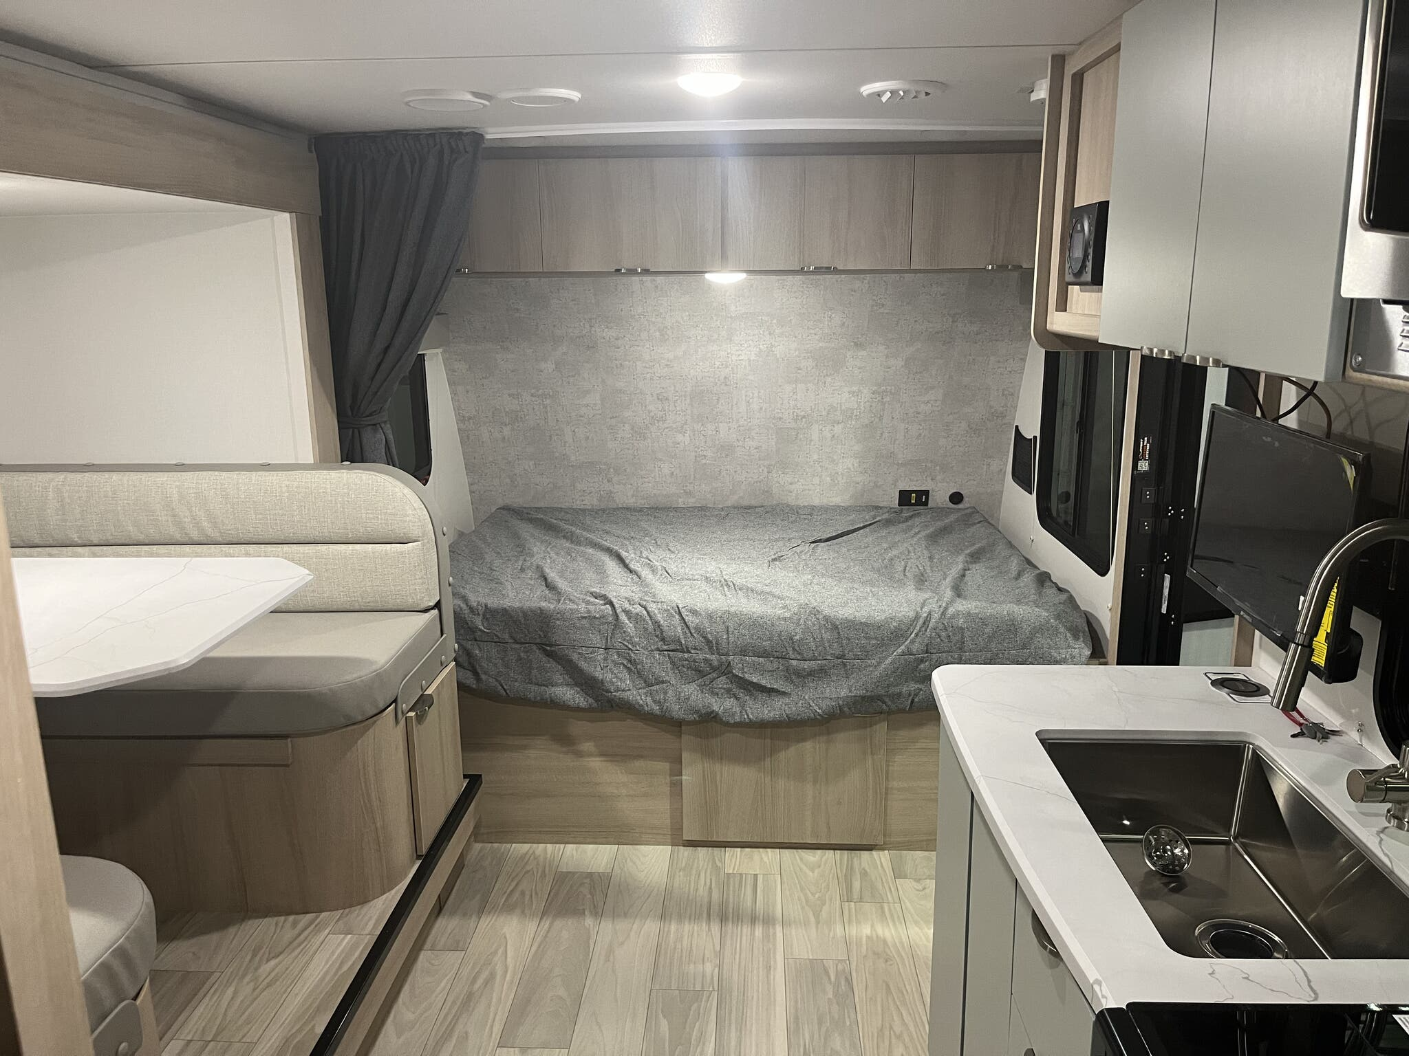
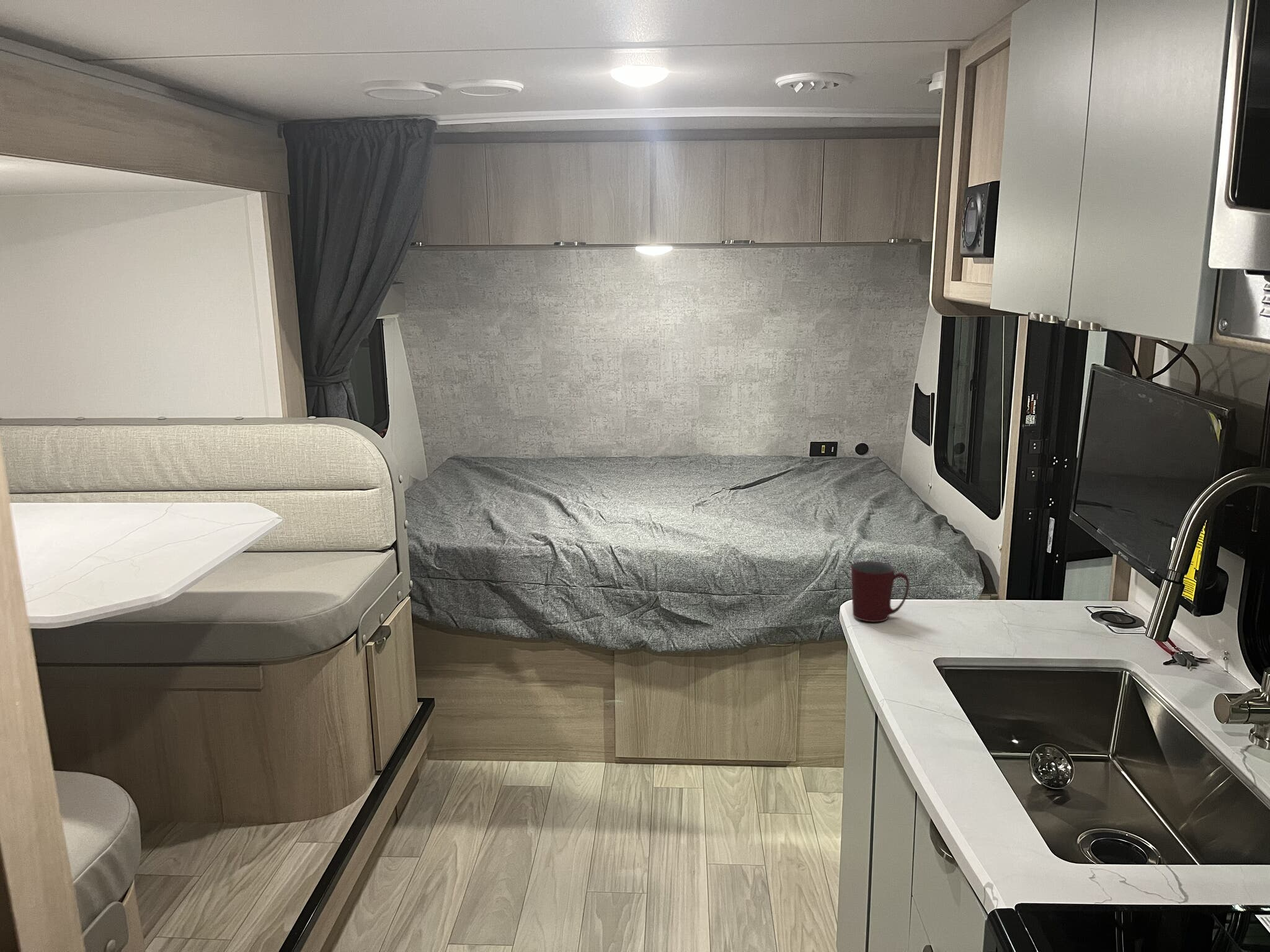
+ mug [851,560,910,623]
